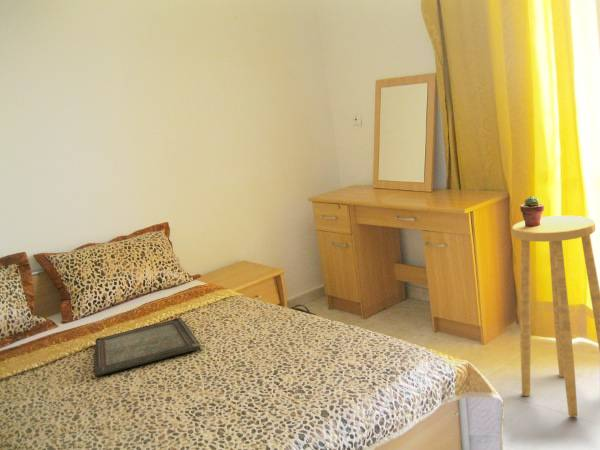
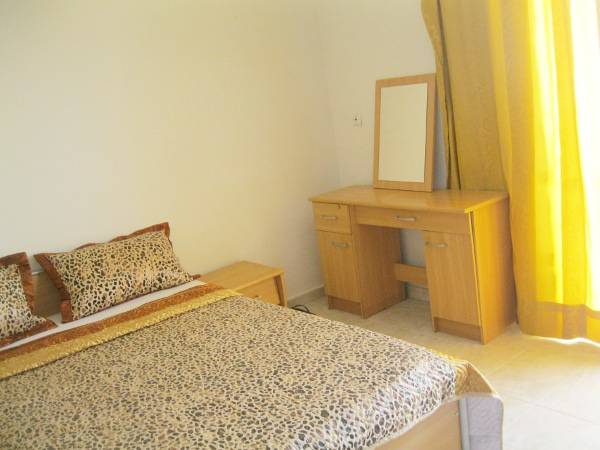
- potted succulent [519,195,545,227]
- stool [511,215,600,418]
- serving tray [93,317,202,377]
